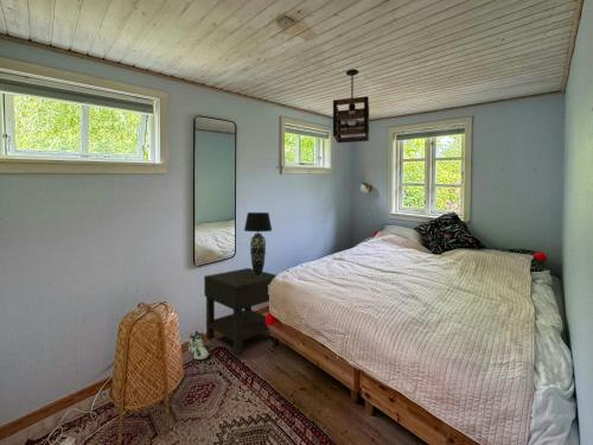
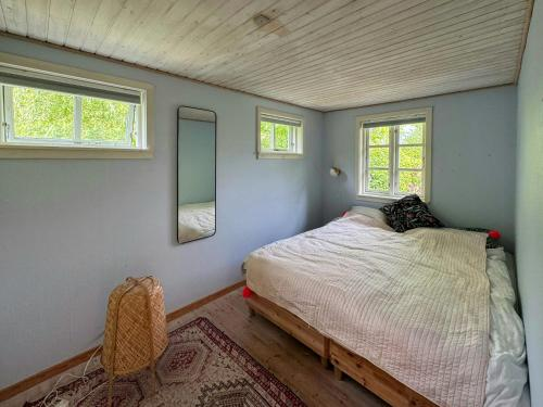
- nightstand [203,267,278,357]
- sneaker [187,330,210,361]
- table lamp [243,211,273,275]
- pendant light [332,68,370,144]
